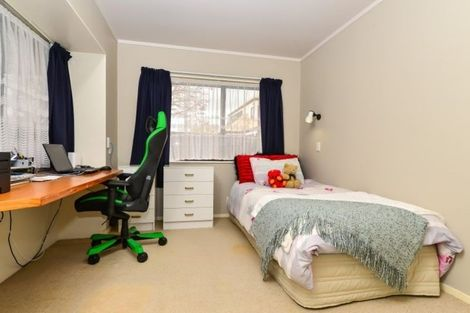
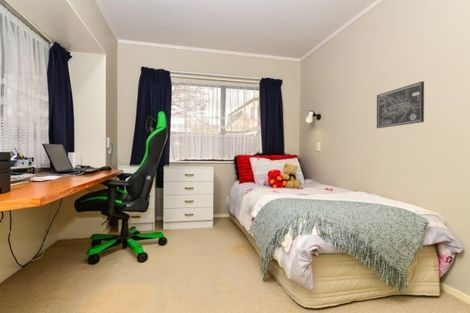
+ wall art [376,80,425,129]
